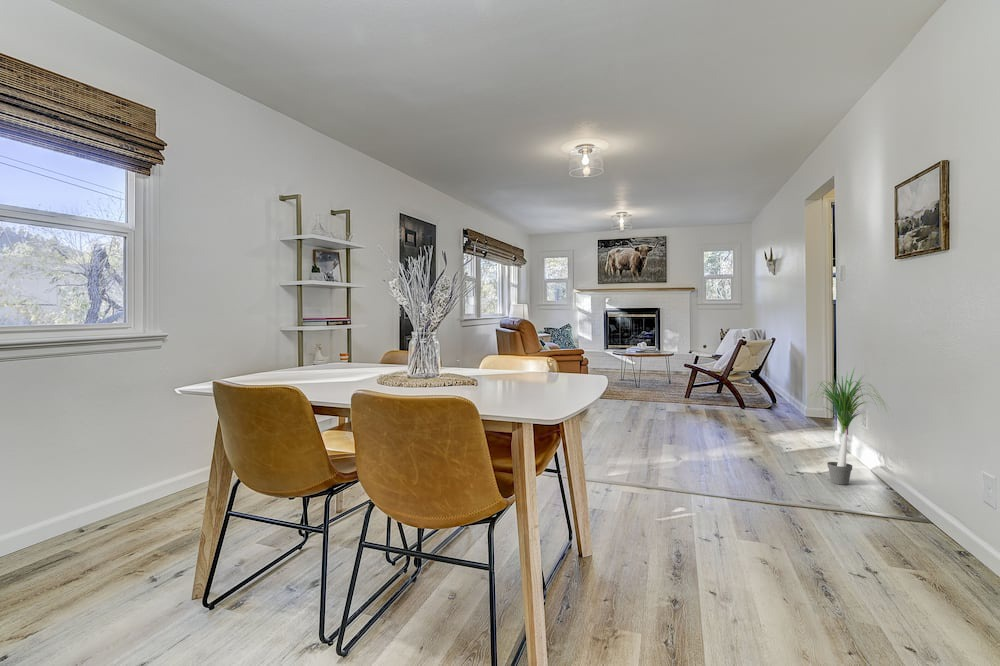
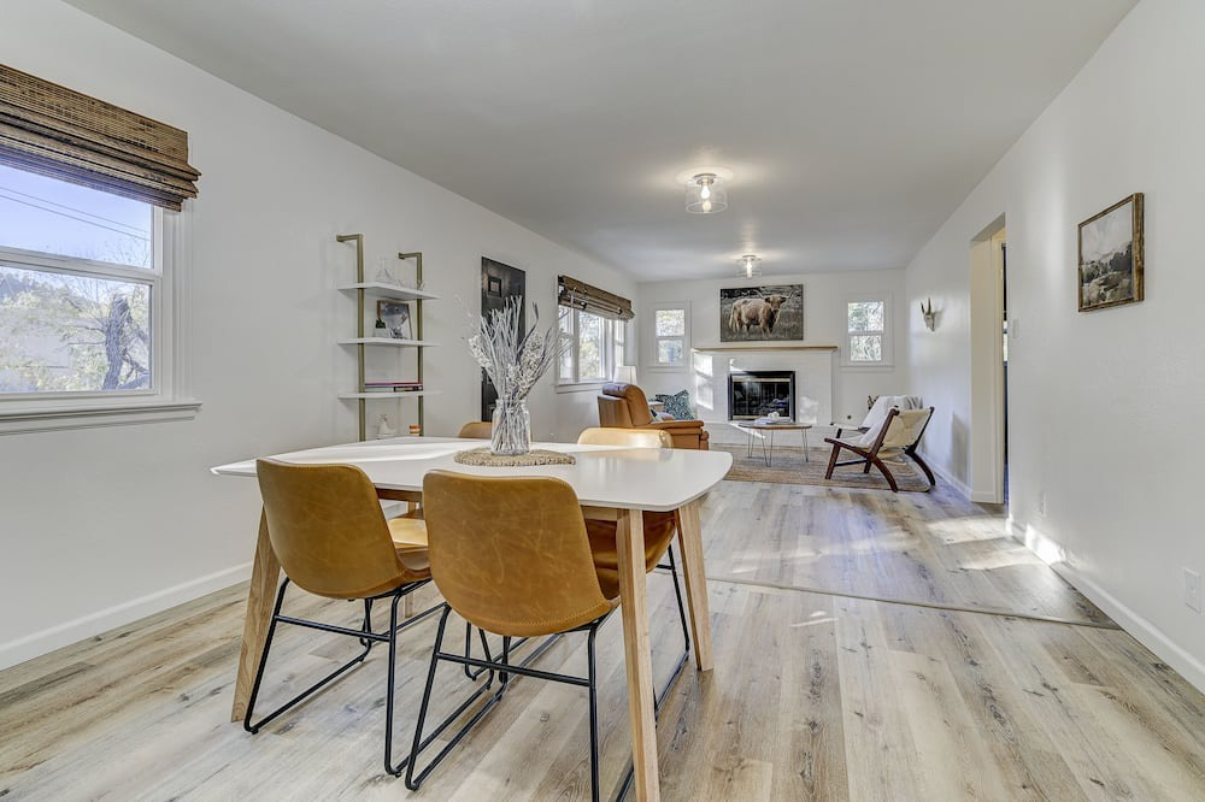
- potted plant [800,365,894,486]
